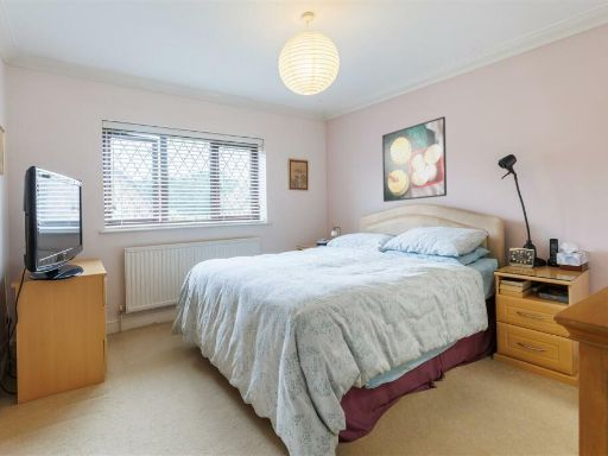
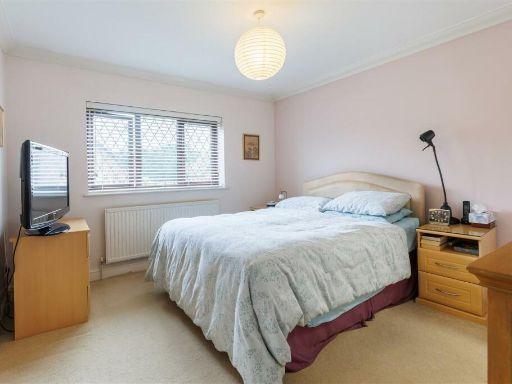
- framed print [381,115,448,203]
